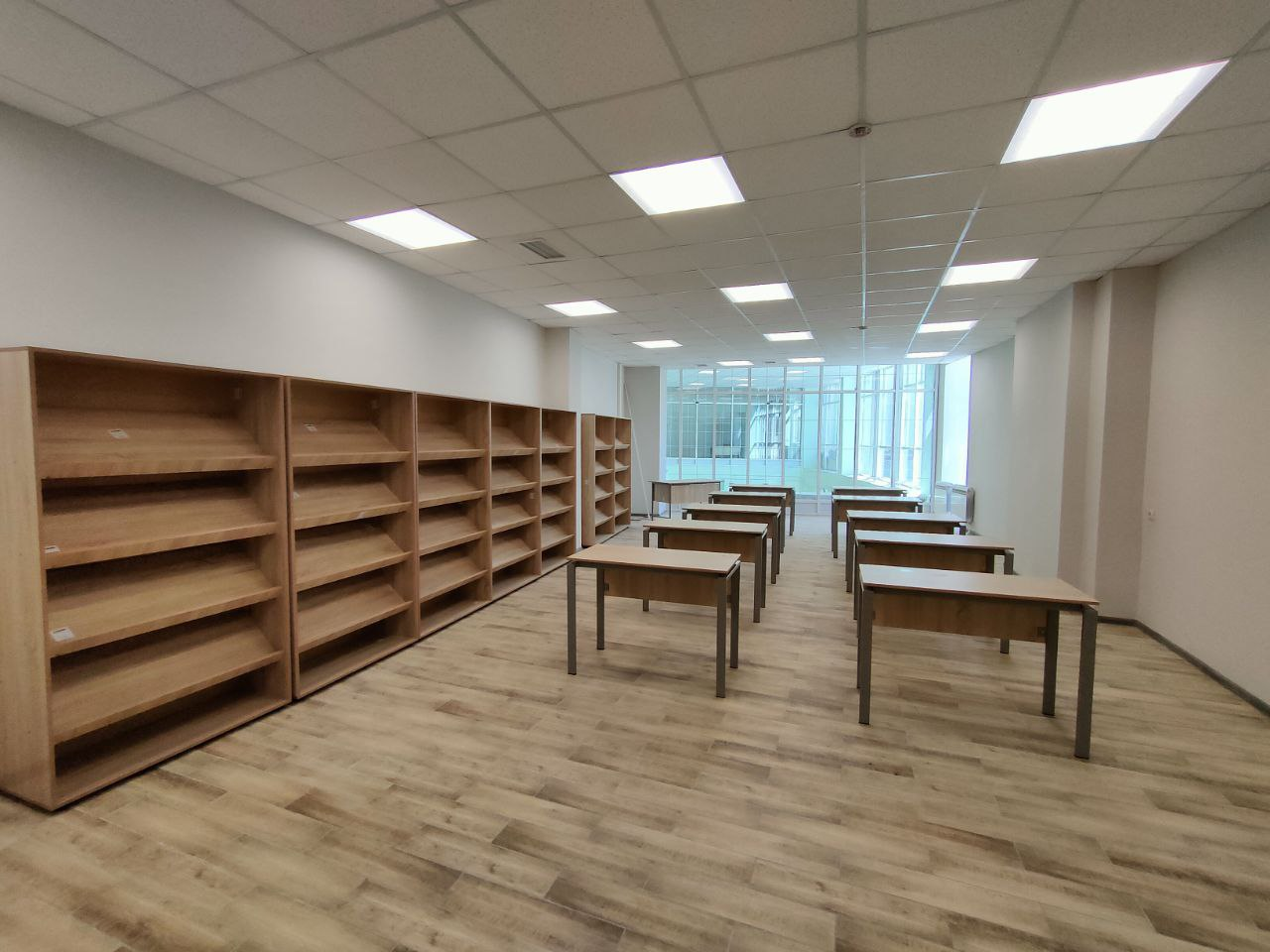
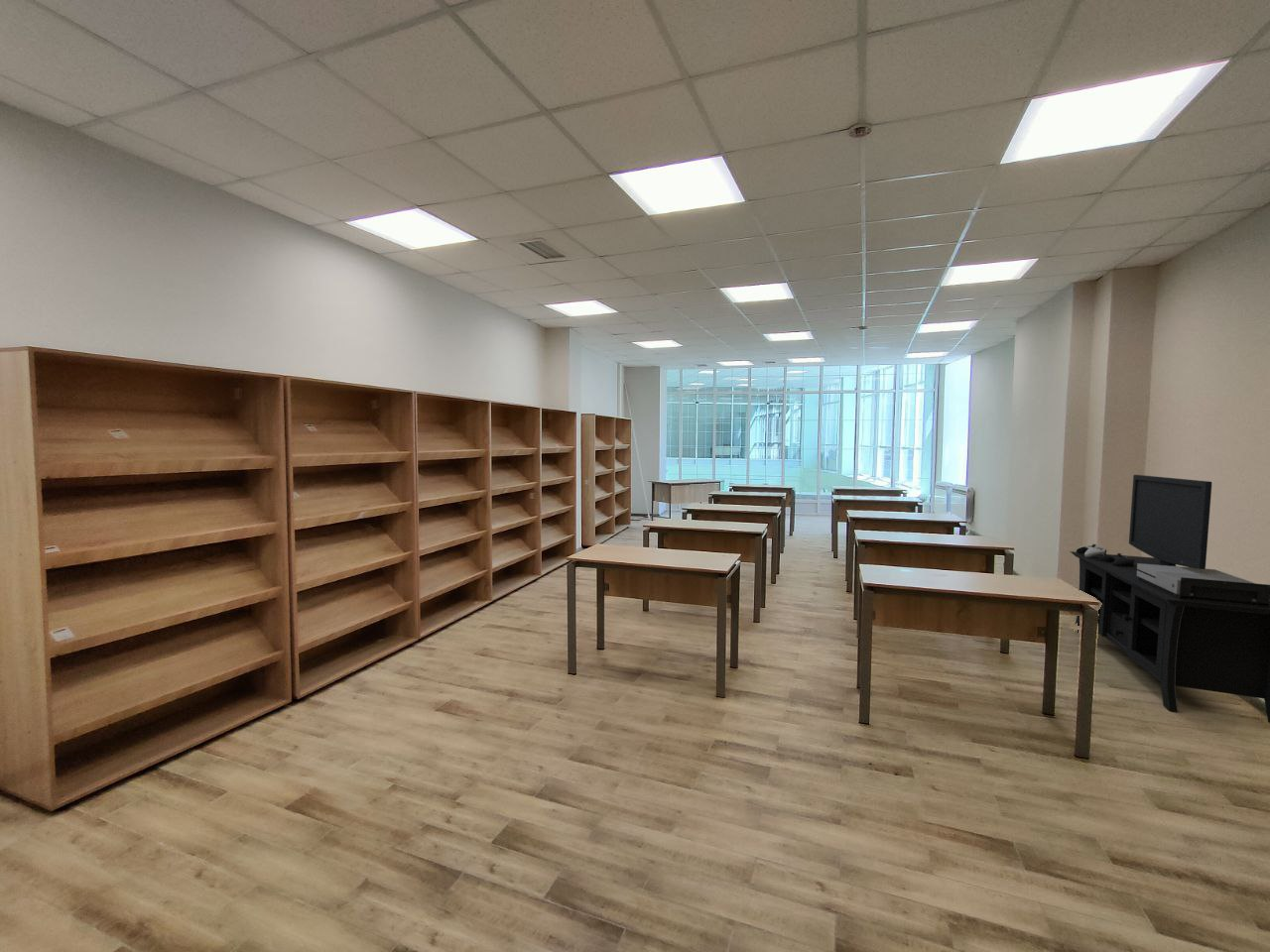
+ media console [1070,474,1270,724]
